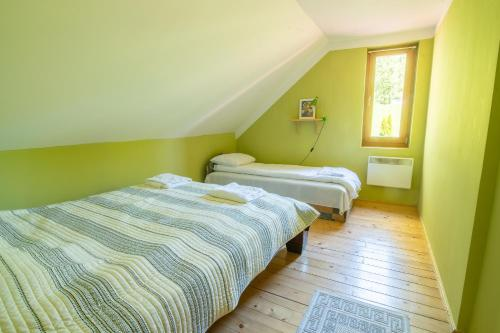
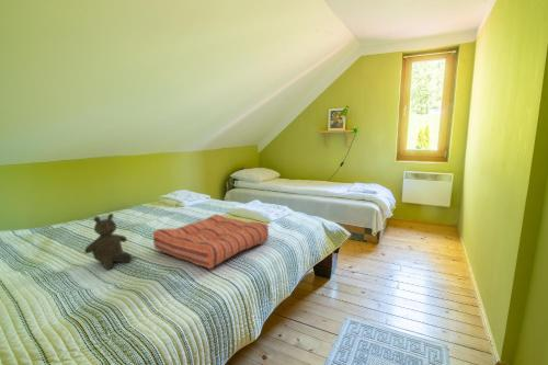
+ teddy bear [83,213,133,271]
+ seat cushion [152,213,270,270]
